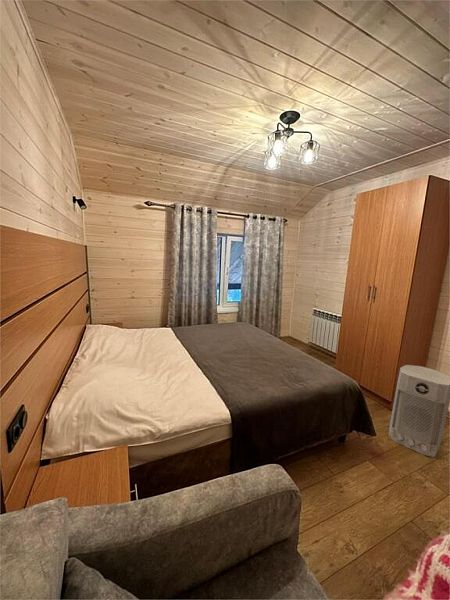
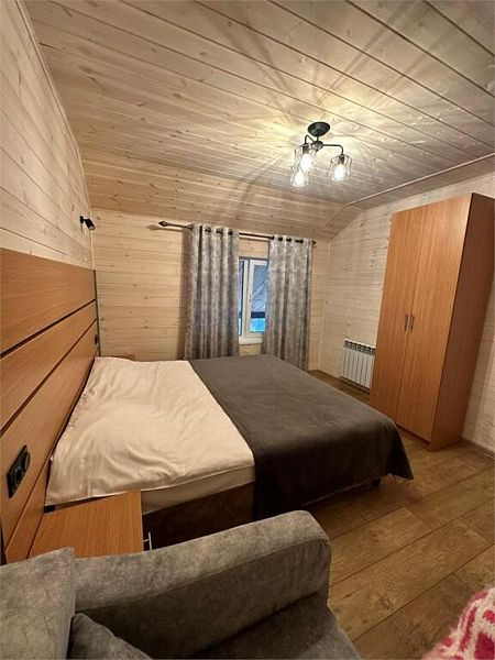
- air purifier [388,364,450,458]
